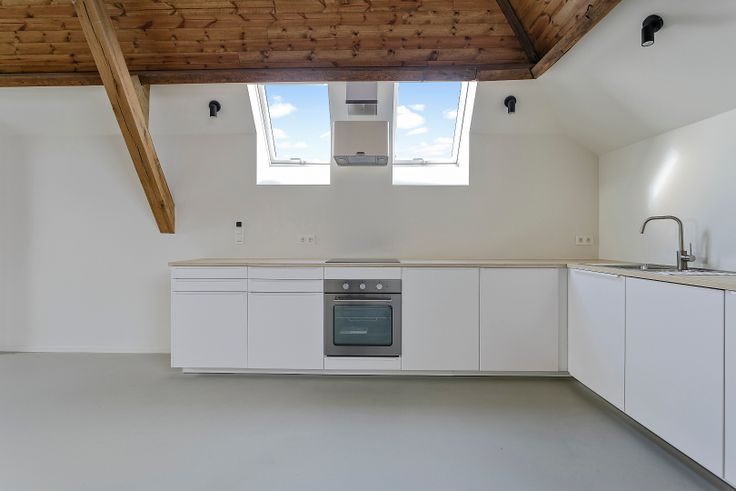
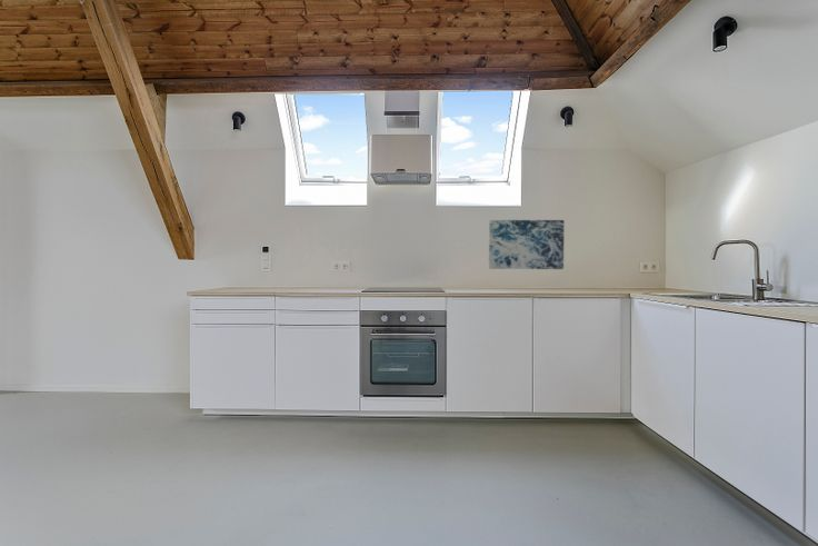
+ wall art [488,219,566,270]
